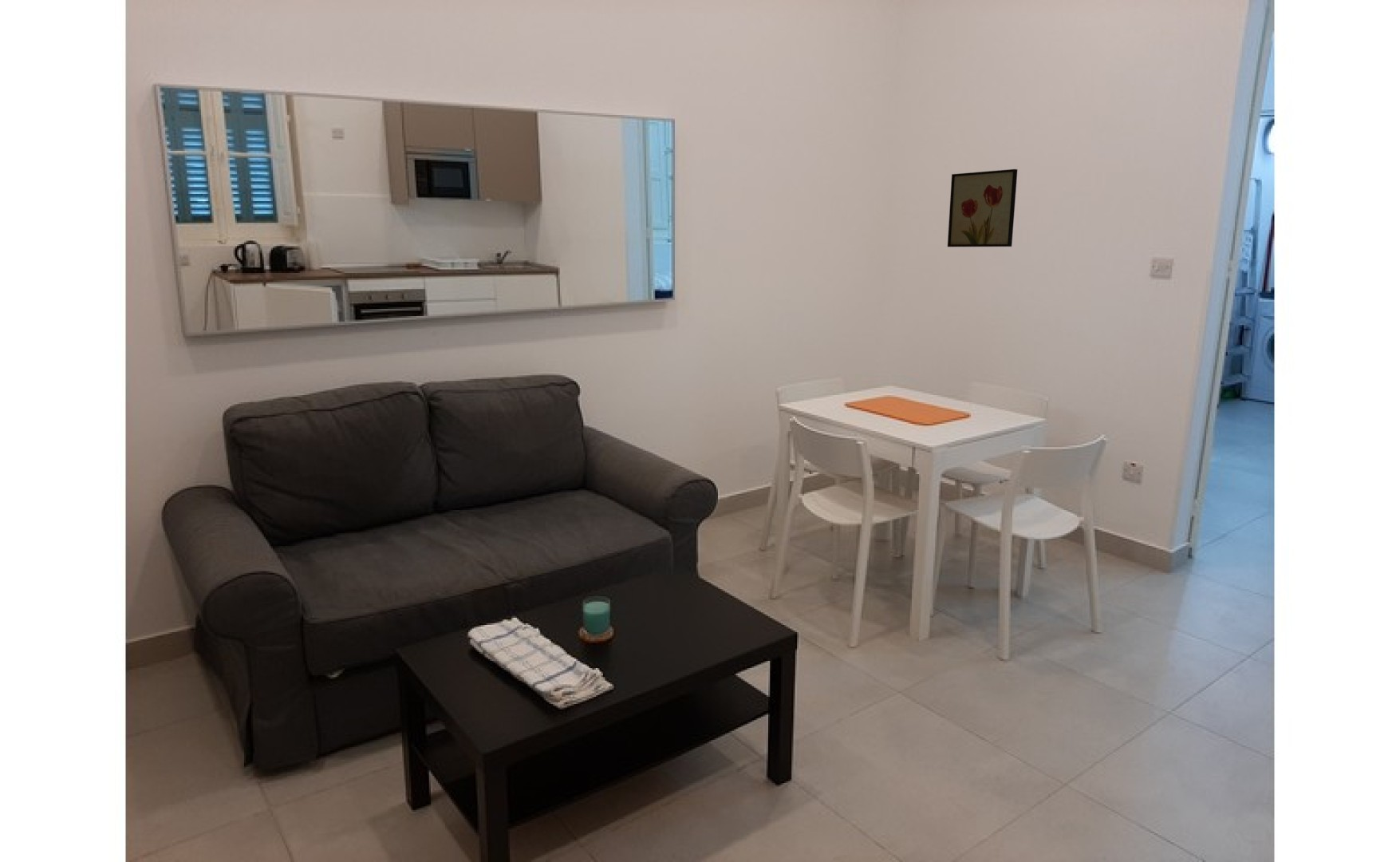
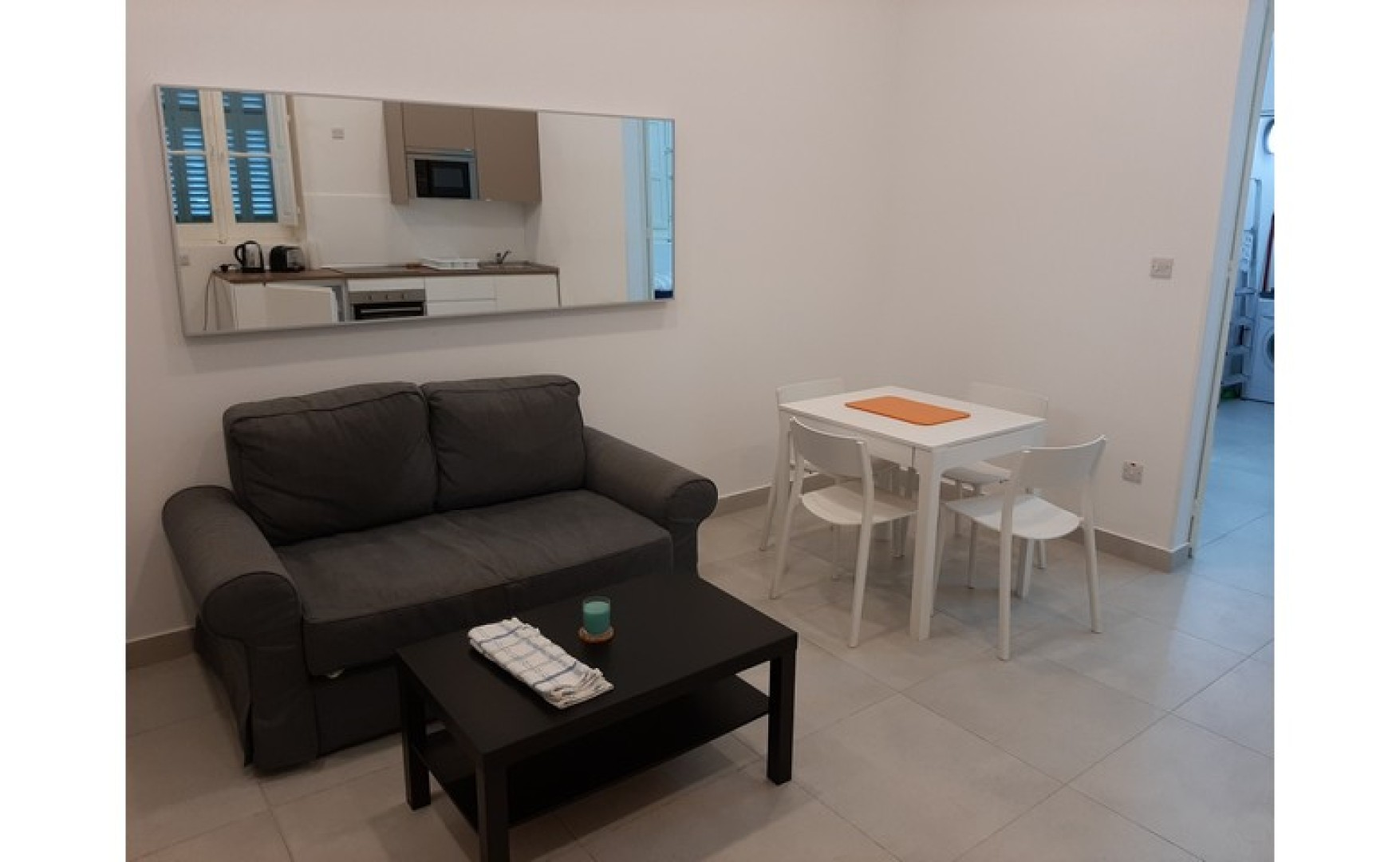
- wall art [947,168,1018,247]
